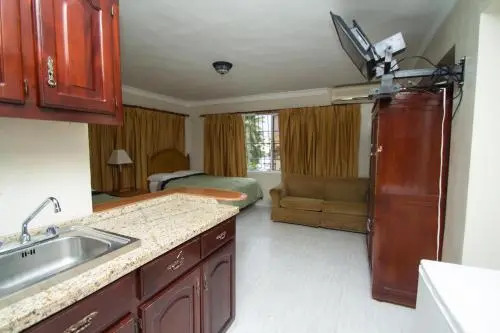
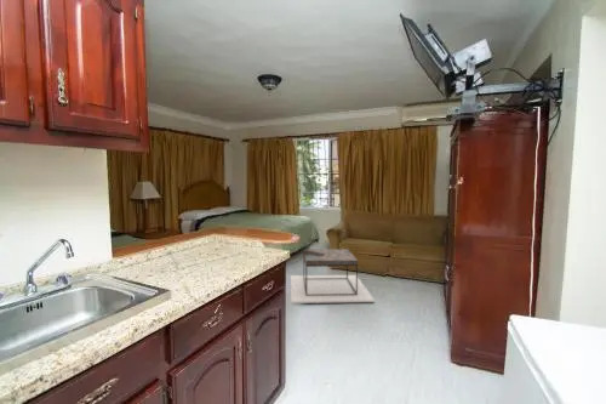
+ coffee table [290,247,376,305]
